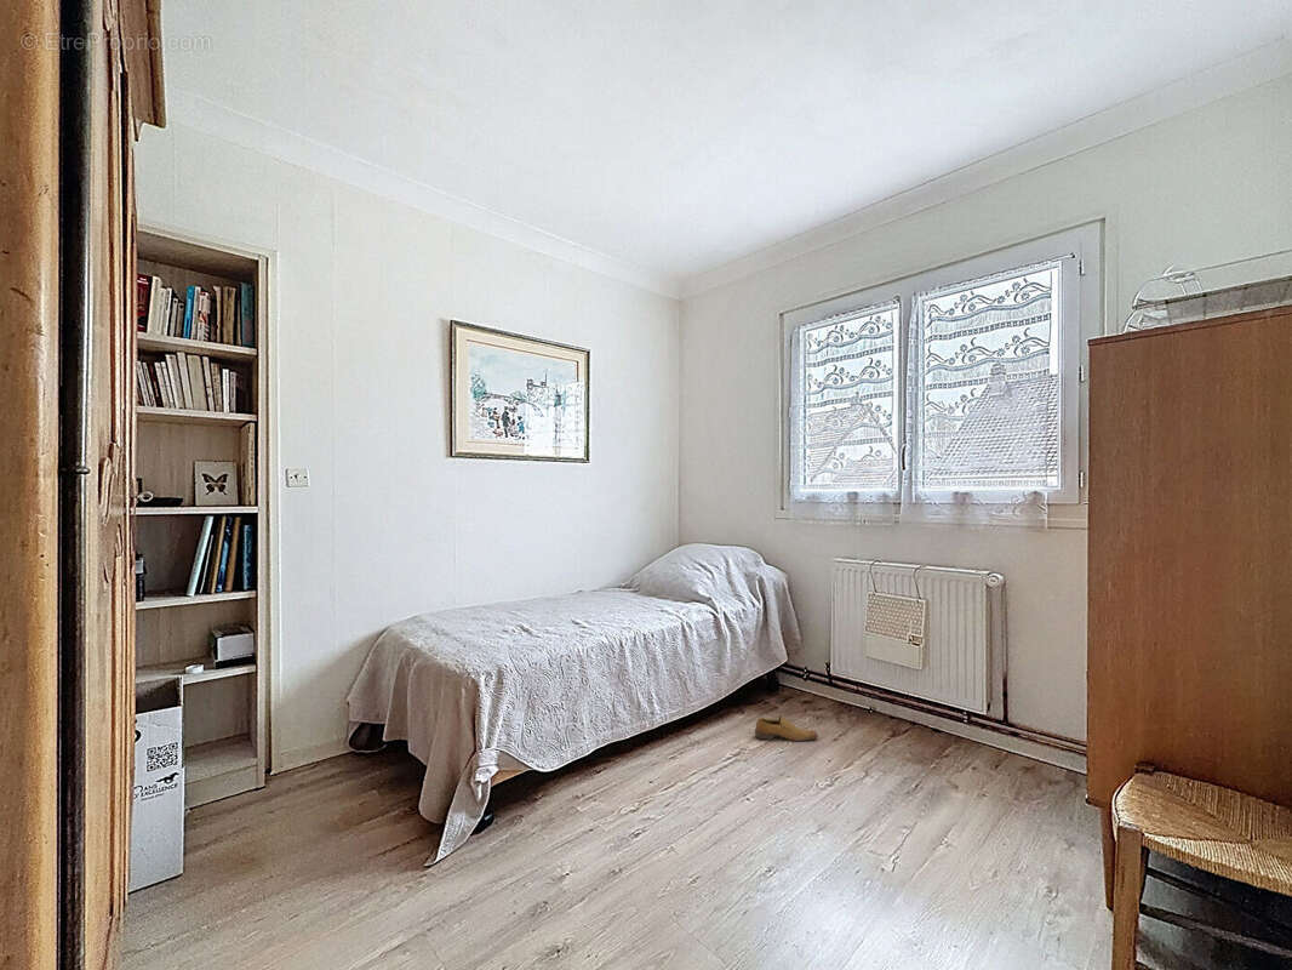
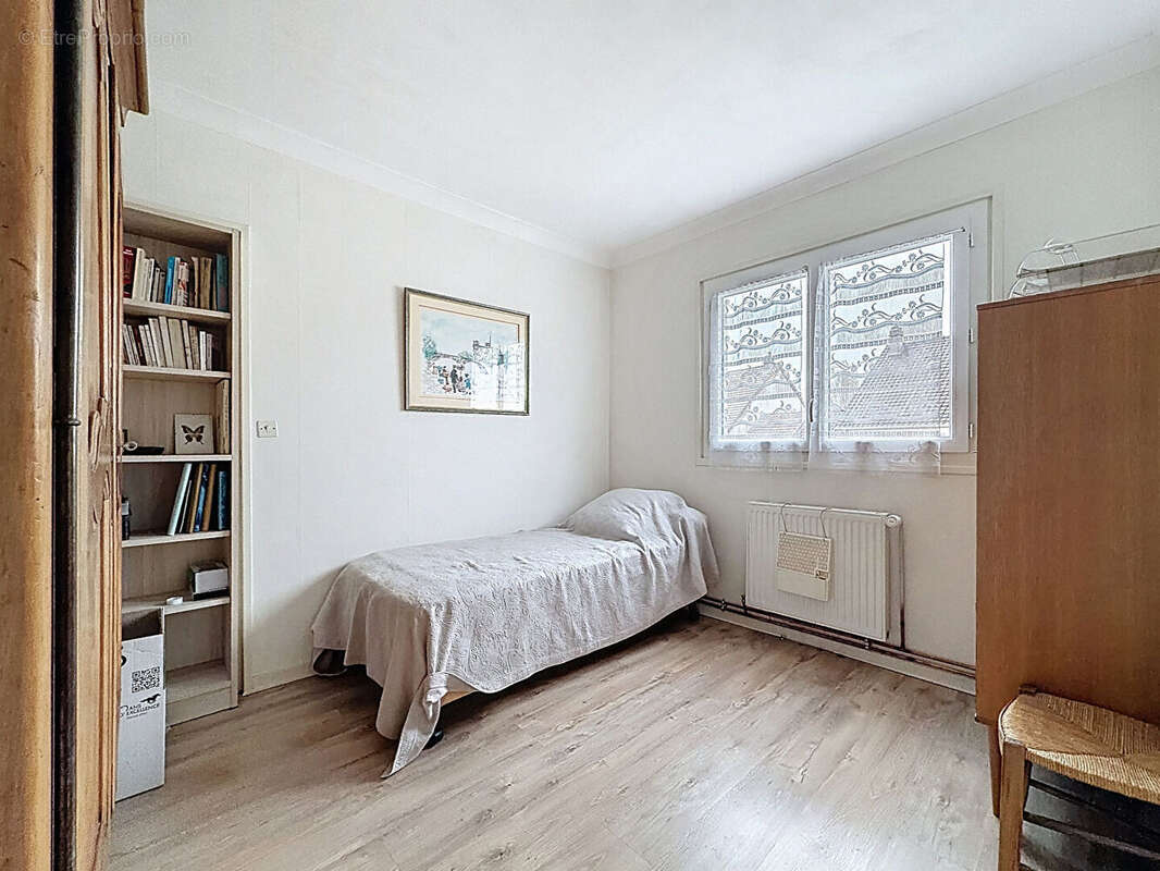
- shoe [754,714,819,742]
